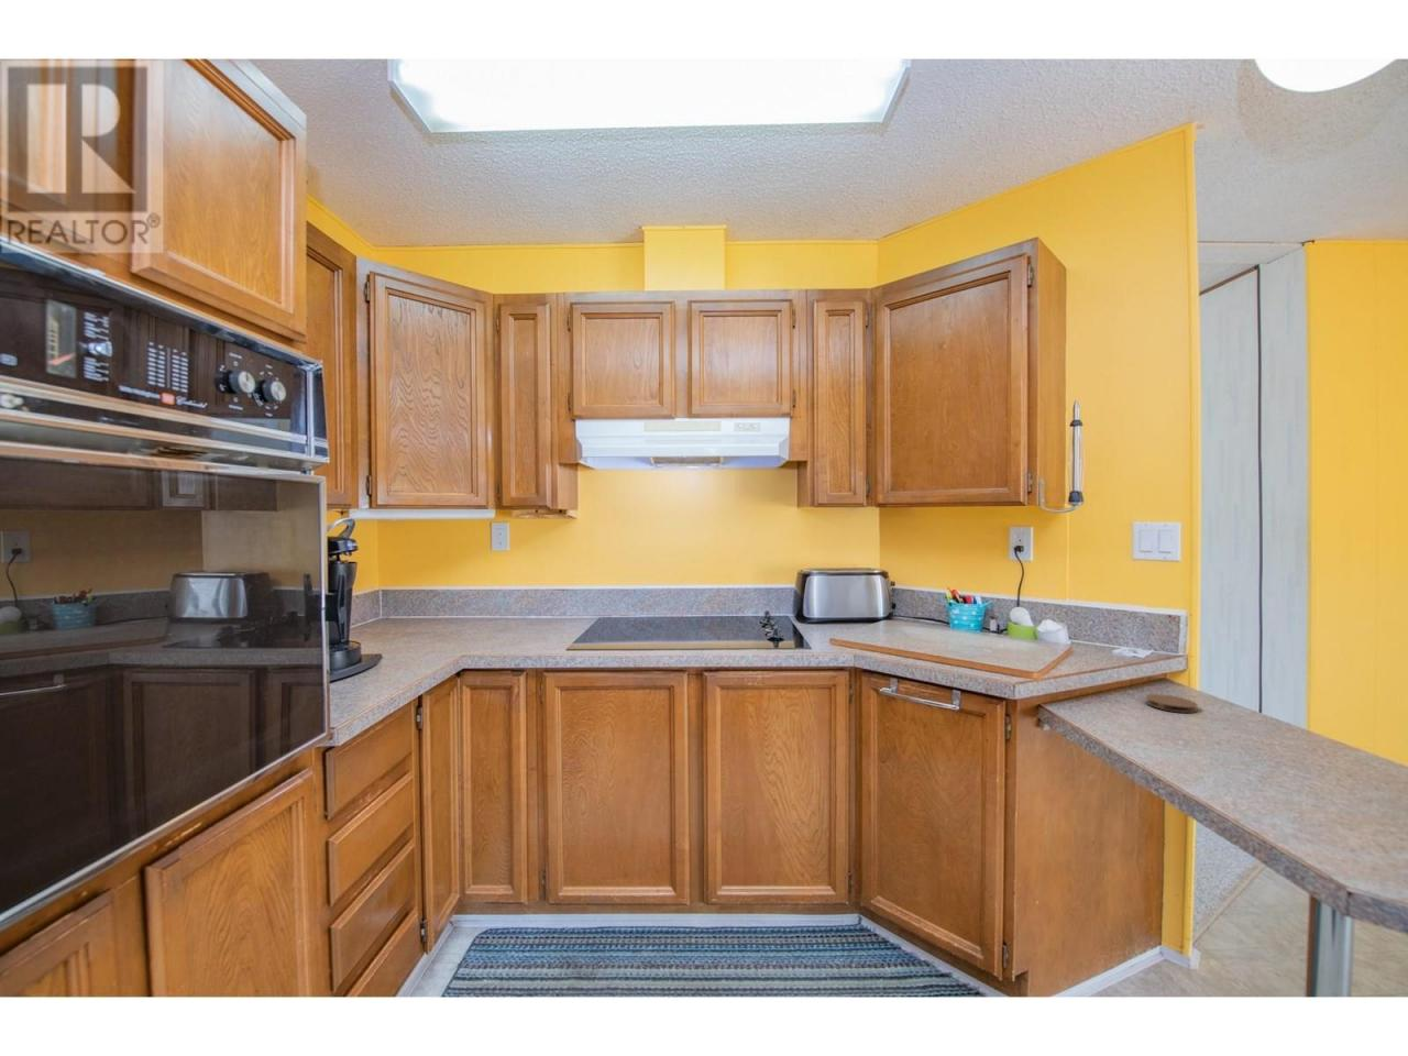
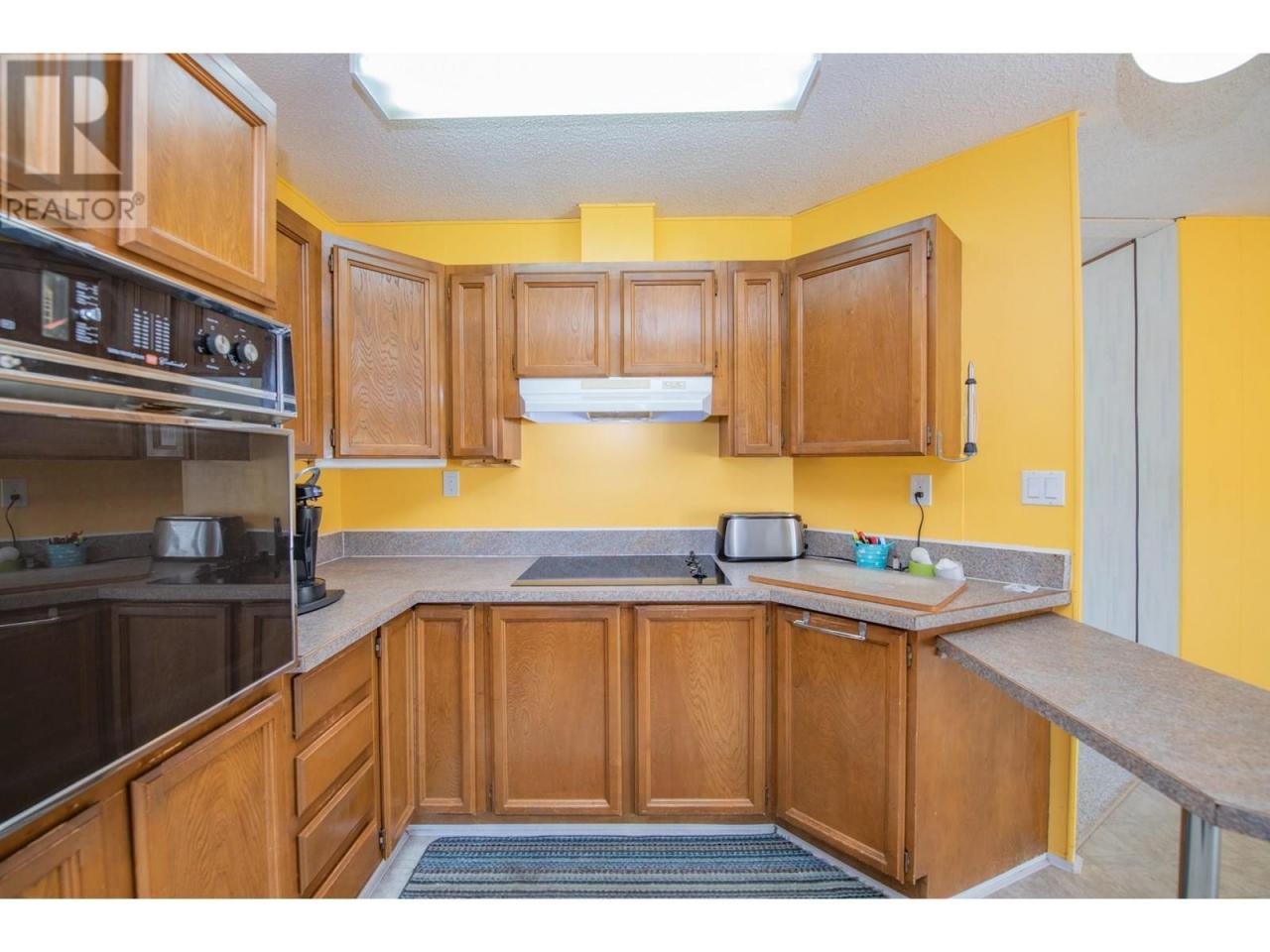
- coaster [1145,693,1198,714]
